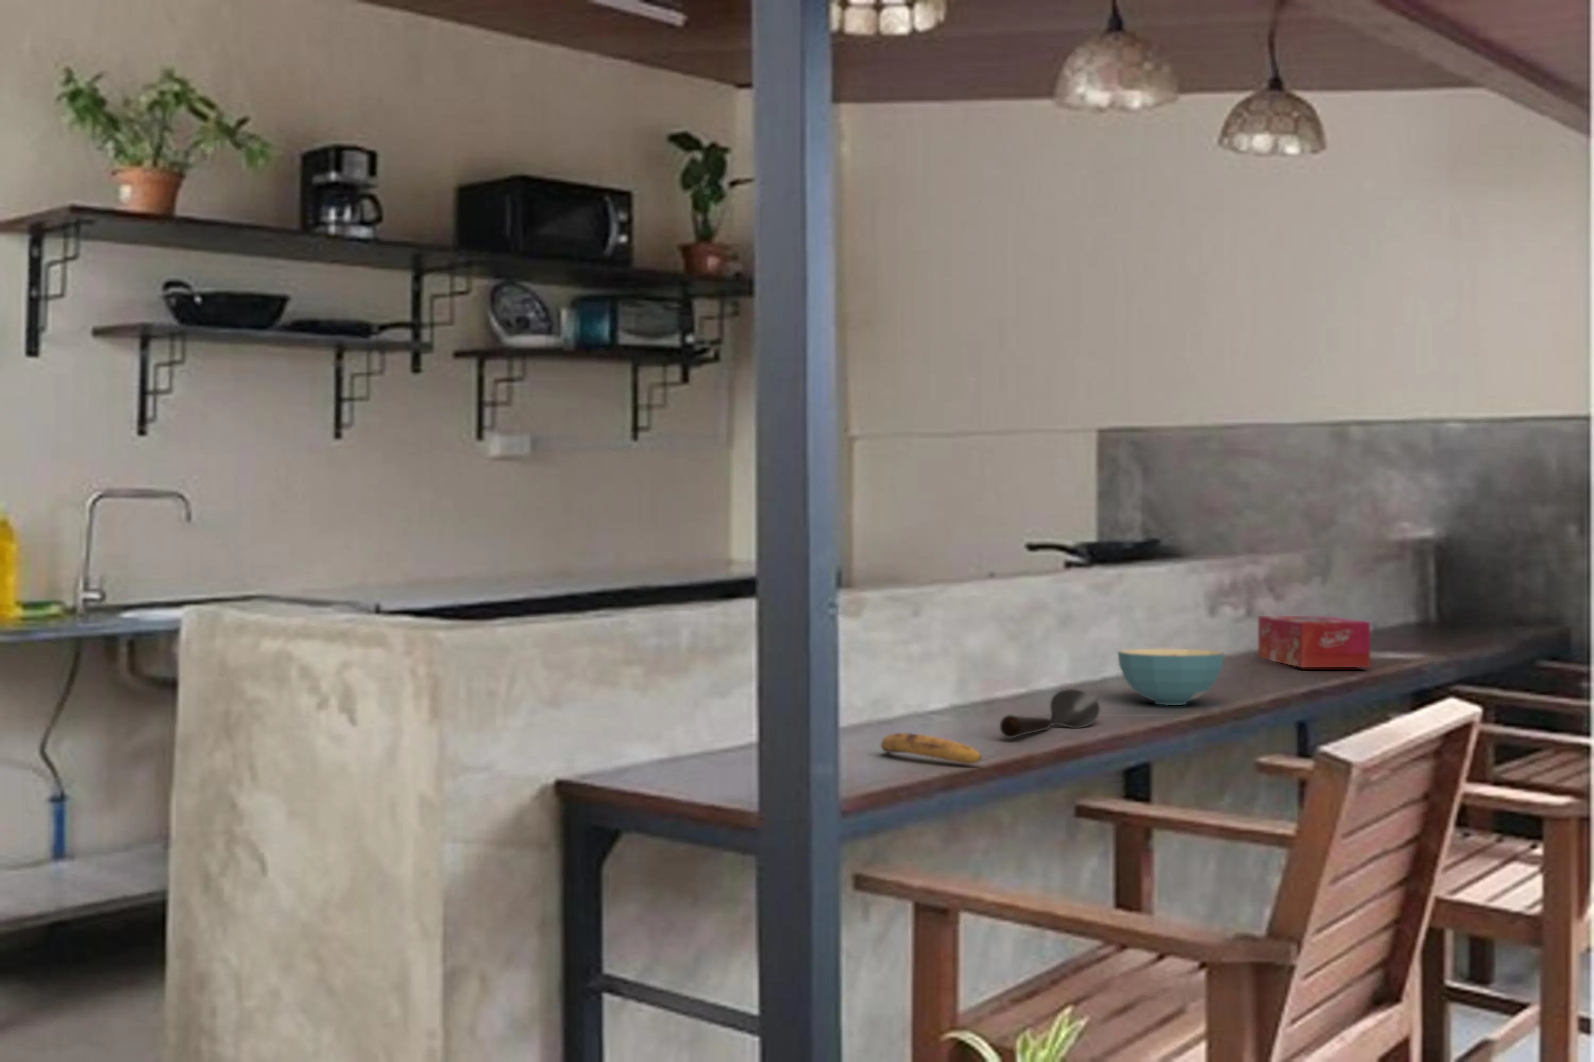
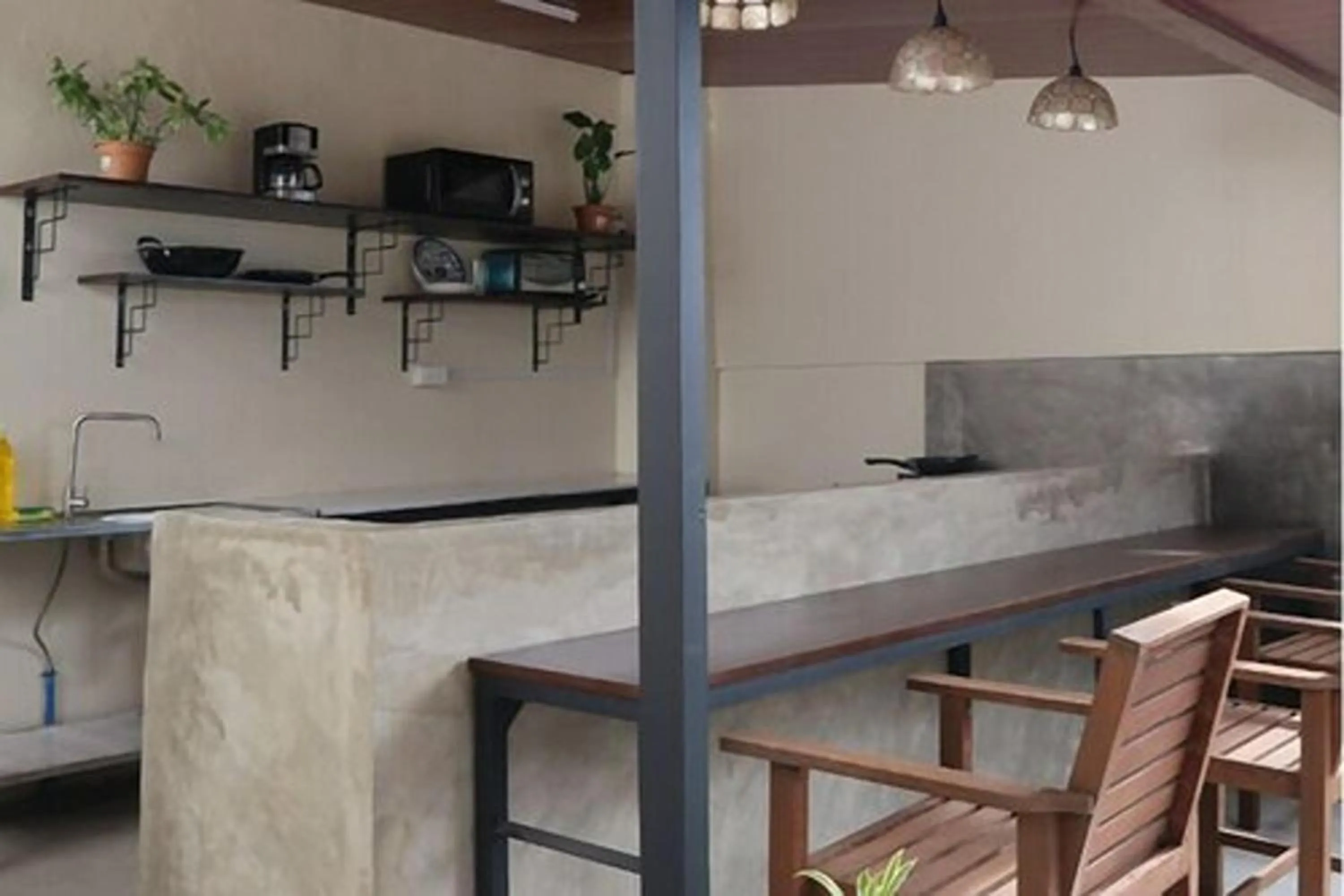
- tissue box [1257,615,1370,668]
- cereal bowl [1117,648,1225,705]
- banana [880,732,982,764]
- spoon [1000,689,1101,738]
